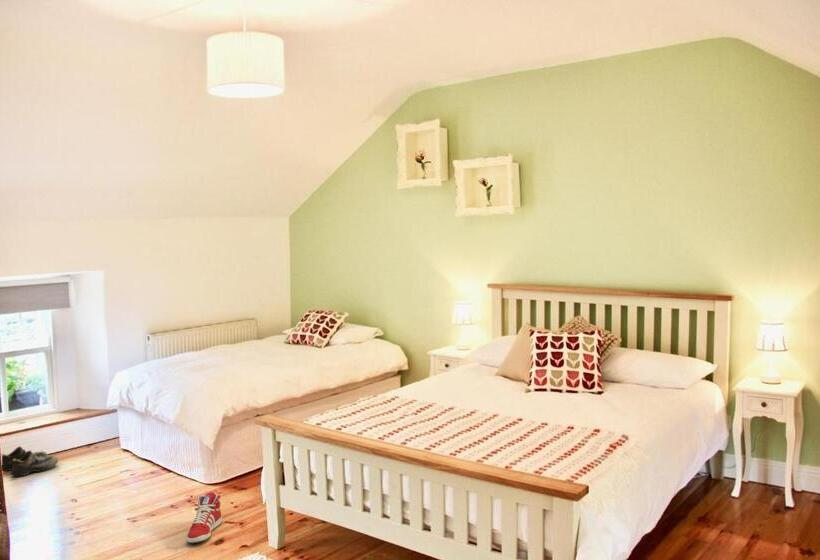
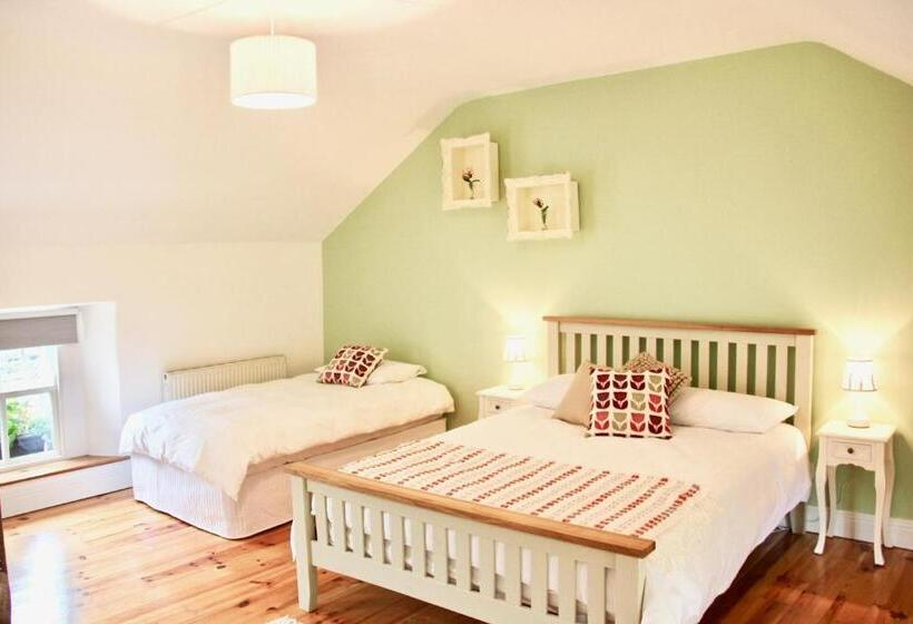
- shoe [1,445,59,478]
- sneaker [186,491,223,544]
